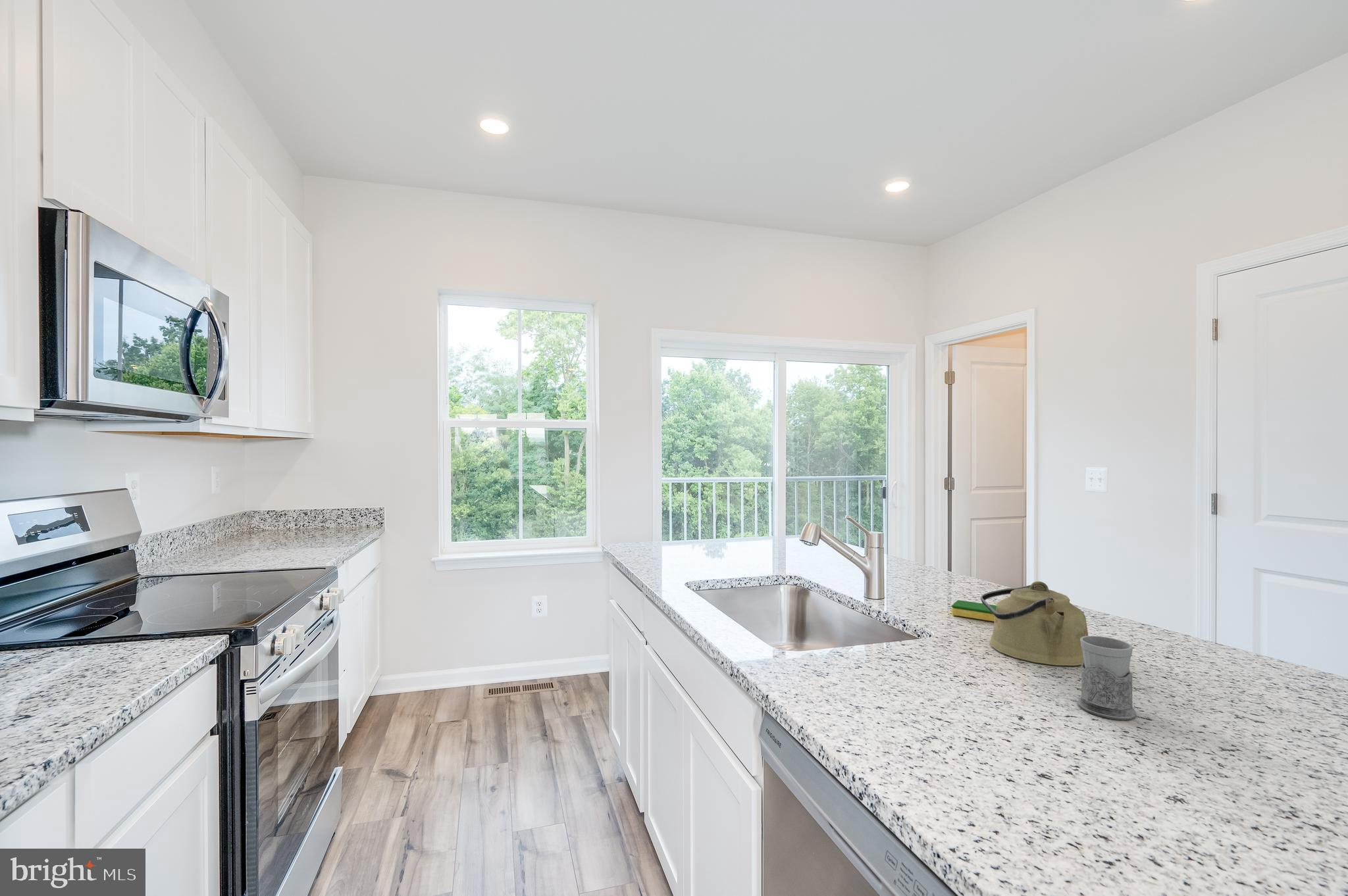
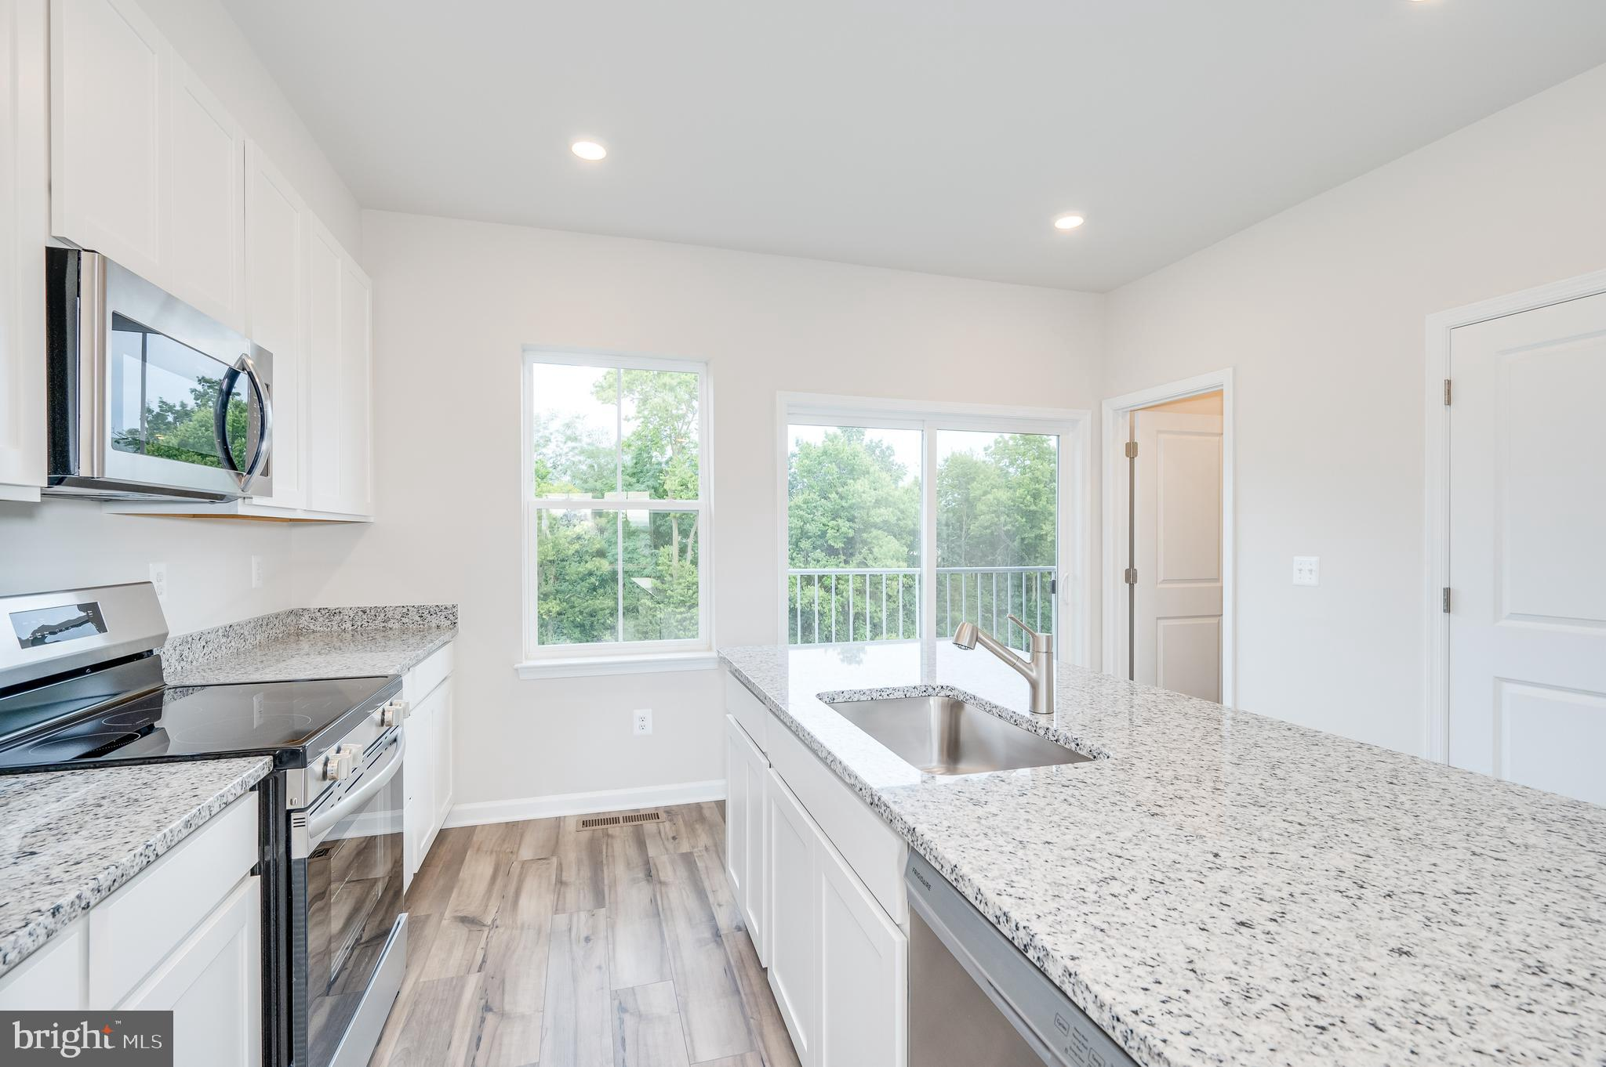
- kettle [980,581,1089,666]
- mug [1077,635,1137,720]
- dish sponge [951,599,997,622]
